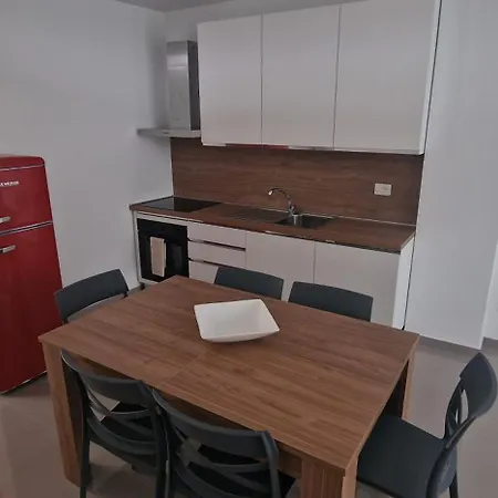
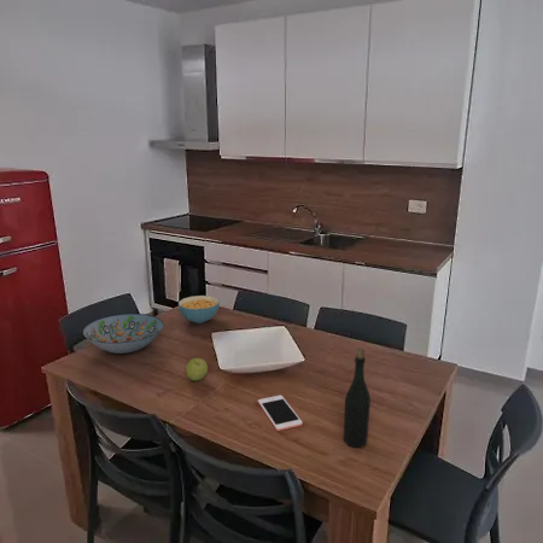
+ cereal bowl [177,294,221,325]
+ cell phone [257,395,304,432]
+ apple [185,357,209,383]
+ decorative bowl [82,313,164,355]
+ bottle [343,348,372,449]
